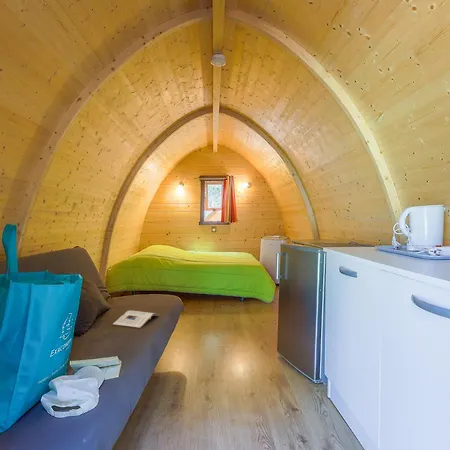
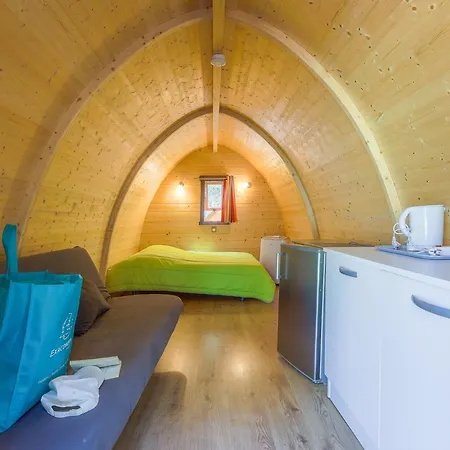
- magazine [112,310,160,329]
